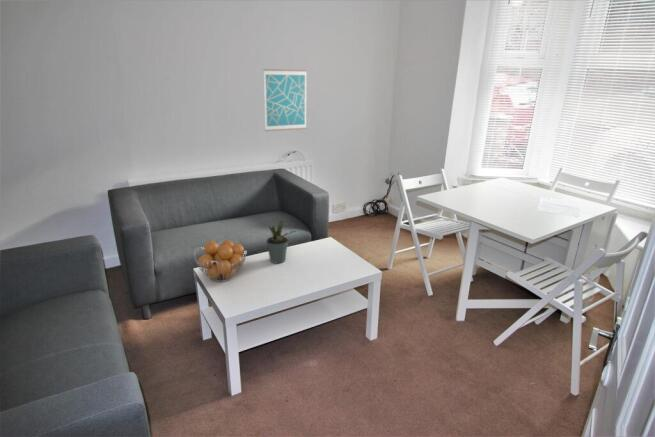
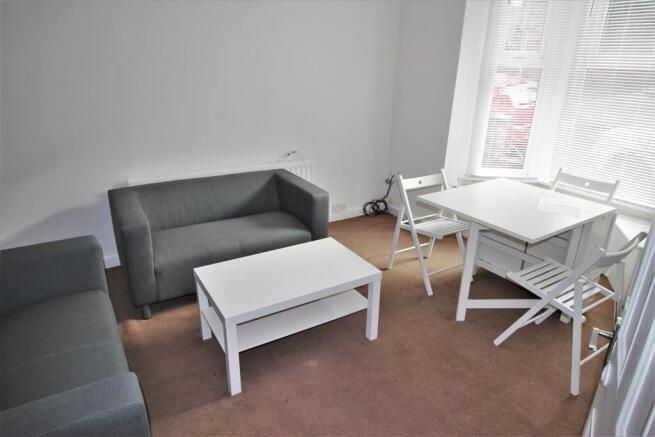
- potted plant [266,218,297,264]
- wall art [263,68,308,132]
- fruit basket [193,239,248,283]
